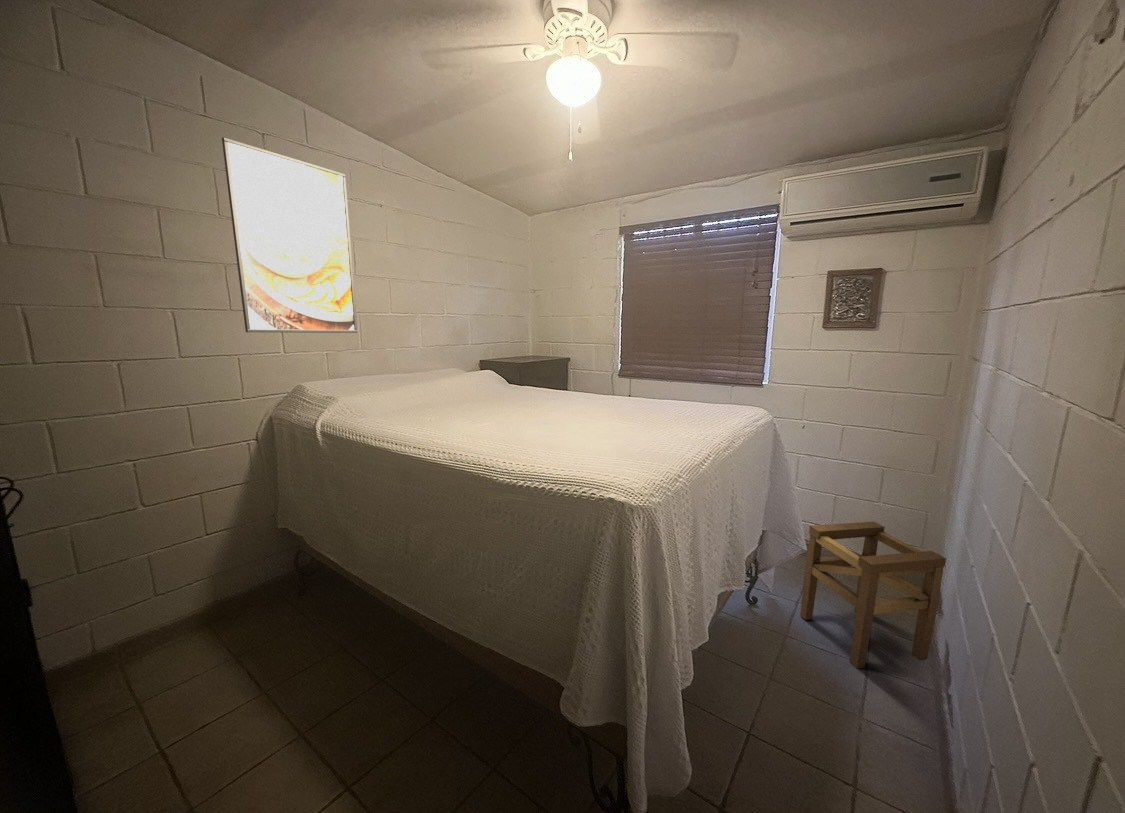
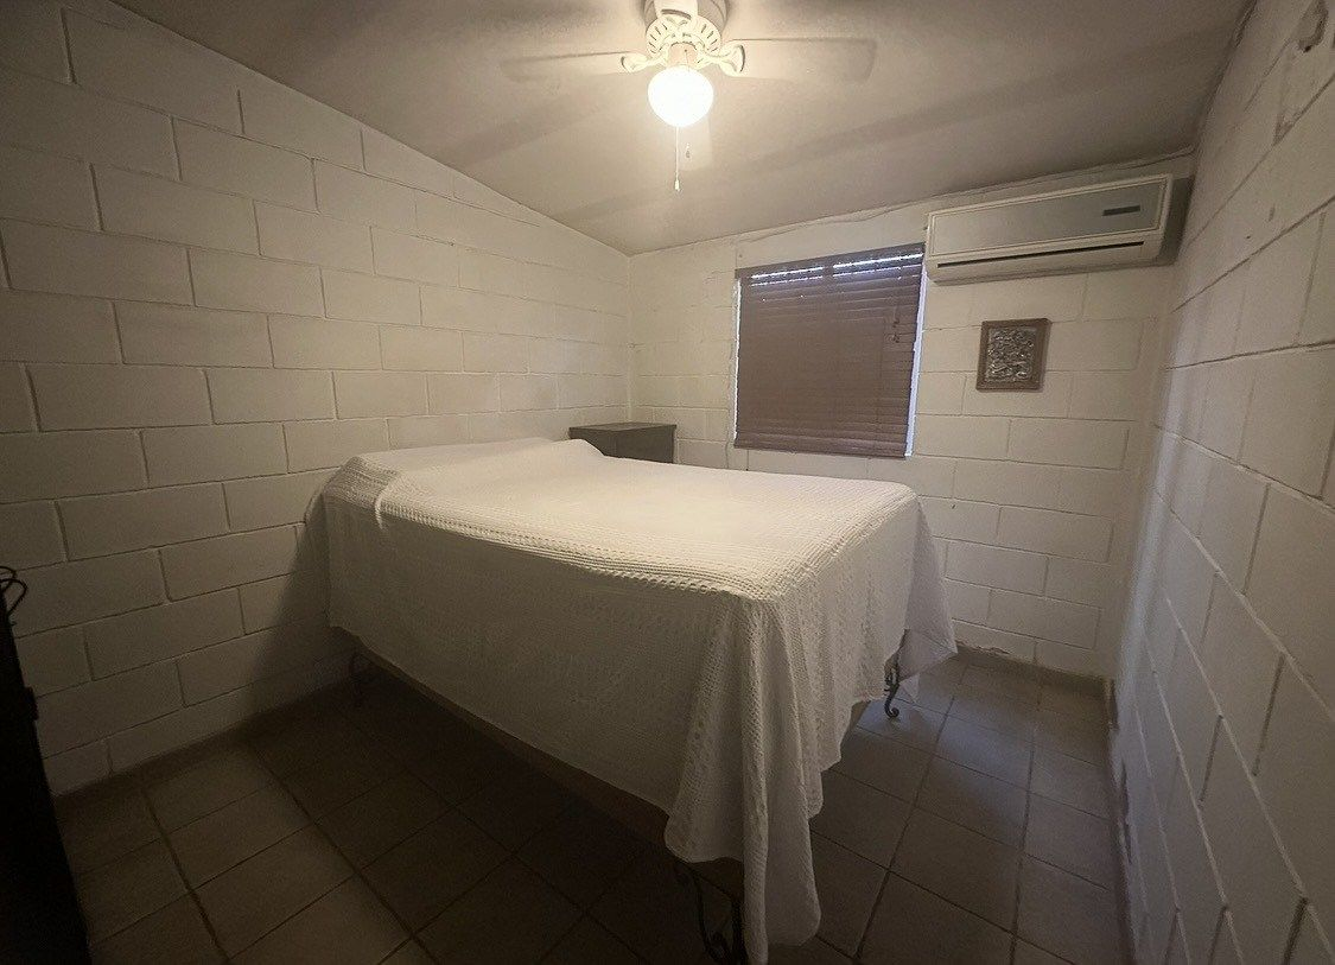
- stool [799,521,947,669]
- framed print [221,136,359,334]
